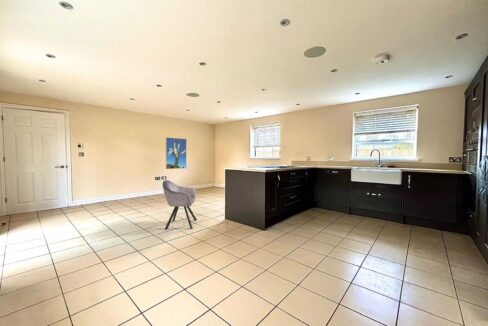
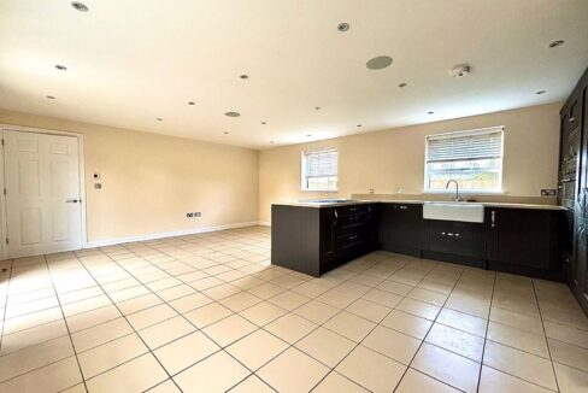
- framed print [165,136,187,170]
- chair [162,179,198,230]
